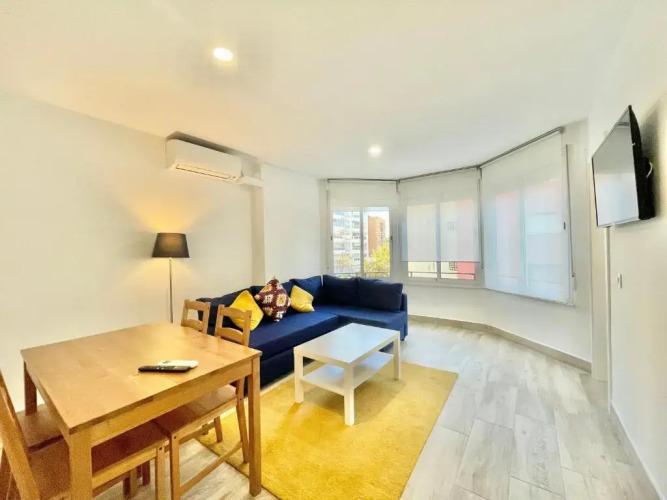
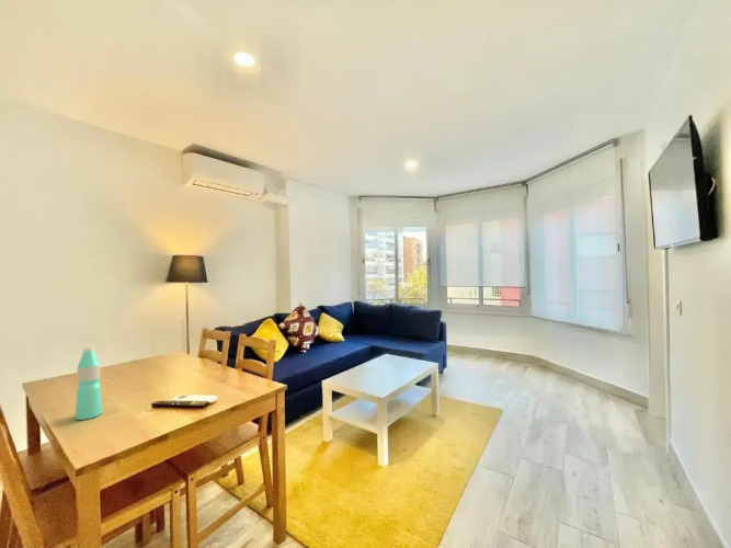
+ water bottle [75,345,104,421]
